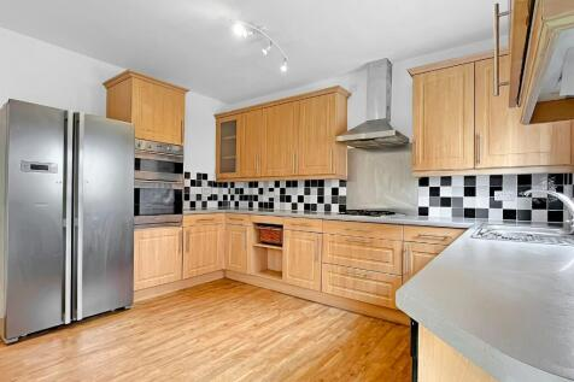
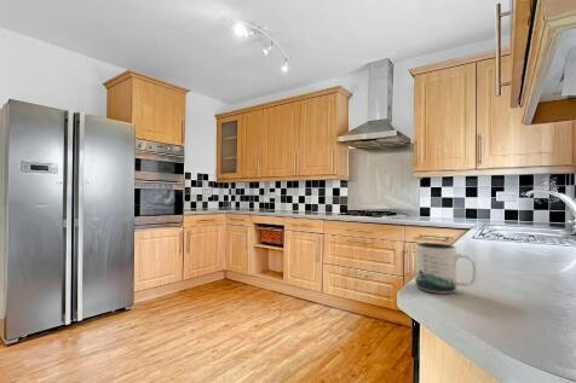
+ mug [414,242,478,295]
